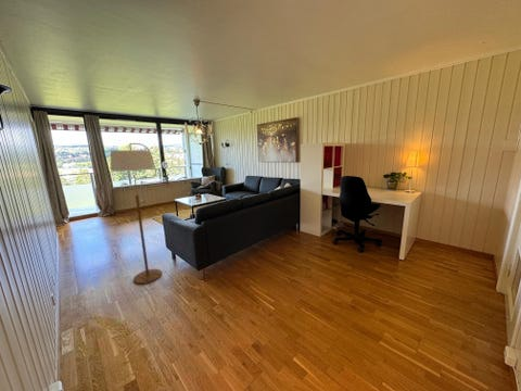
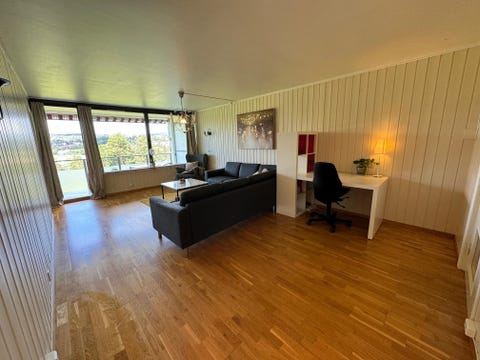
- floor lamp [110,142,163,285]
